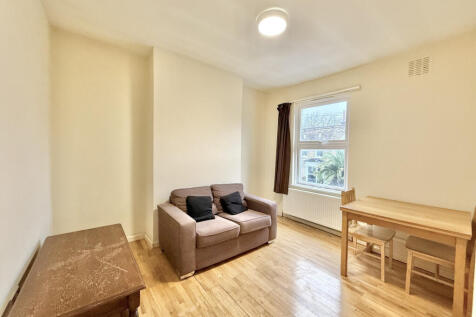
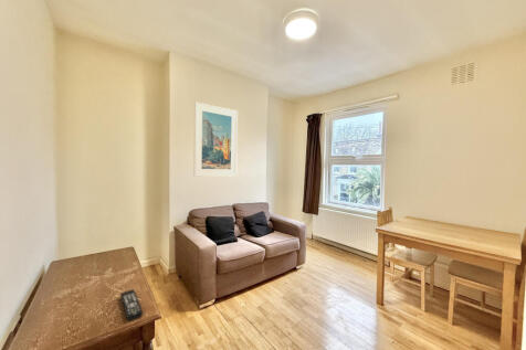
+ remote control [119,288,144,321]
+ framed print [193,100,239,178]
